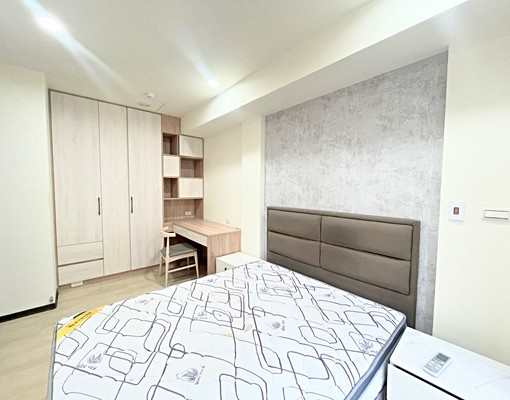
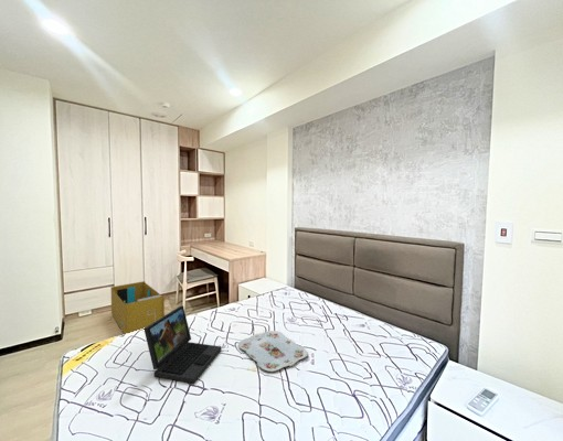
+ laptop [144,304,222,385]
+ serving tray [237,330,308,373]
+ storage bin [110,280,166,335]
